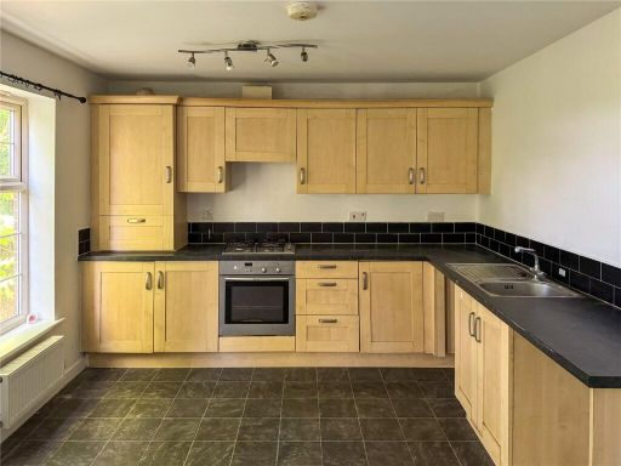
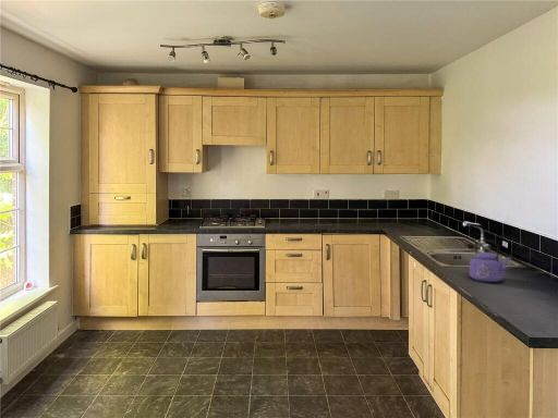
+ kettle [469,238,512,283]
